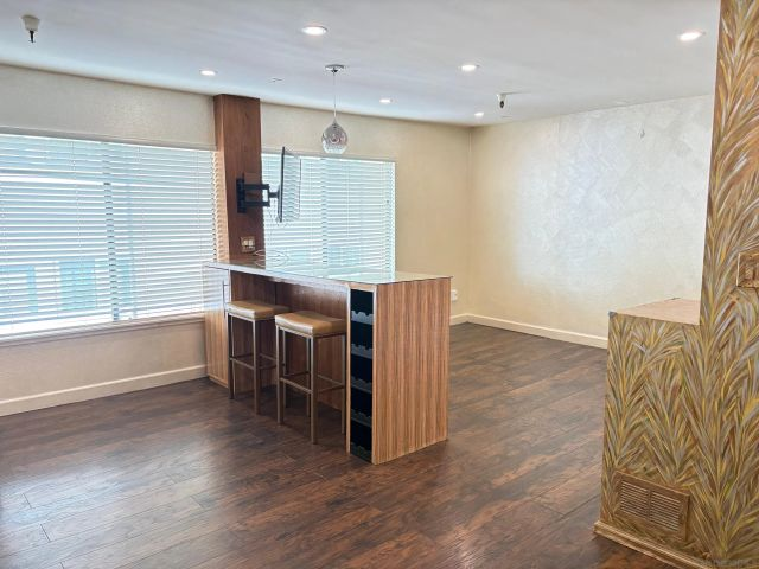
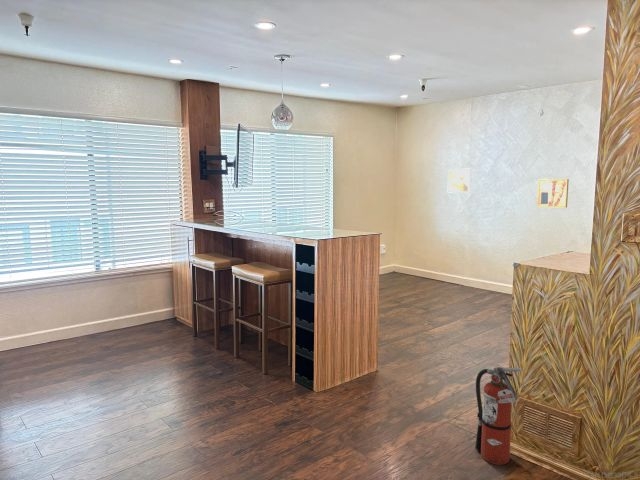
+ wall art [536,178,570,209]
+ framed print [447,168,471,194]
+ fire extinguisher [474,364,524,466]
